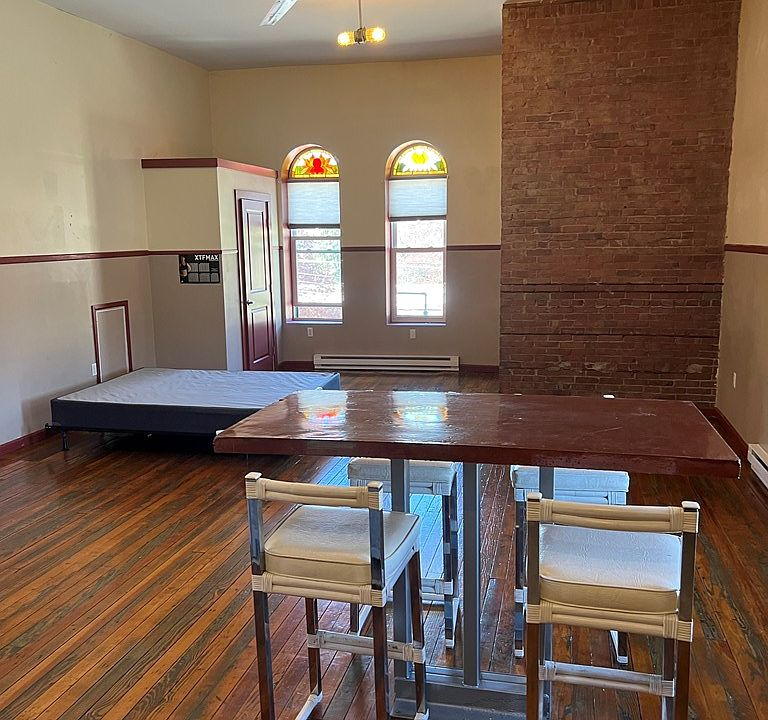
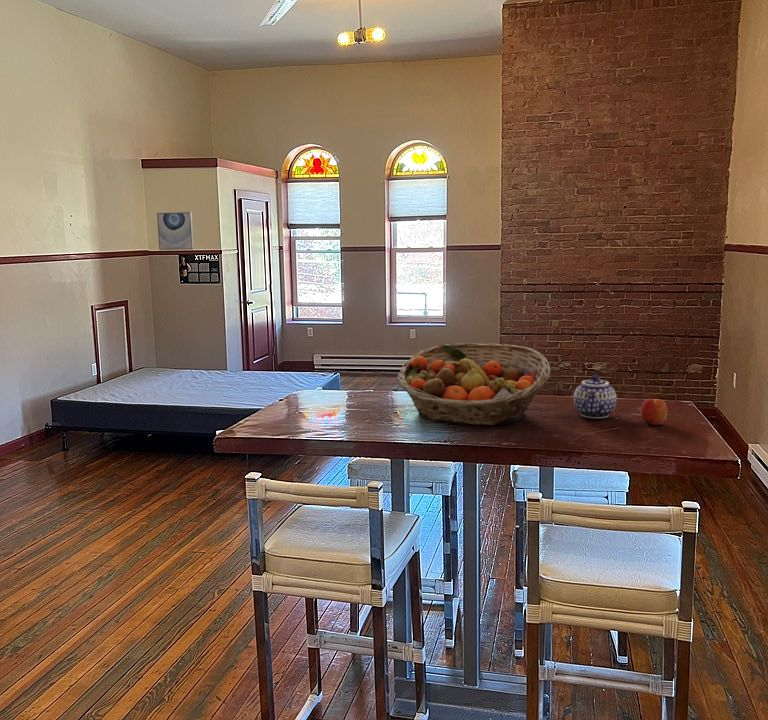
+ fruit [640,398,669,426]
+ teapot [573,374,618,419]
+ wall art [156,211,195,251]
+ fruit basket [397,342,551,426]
